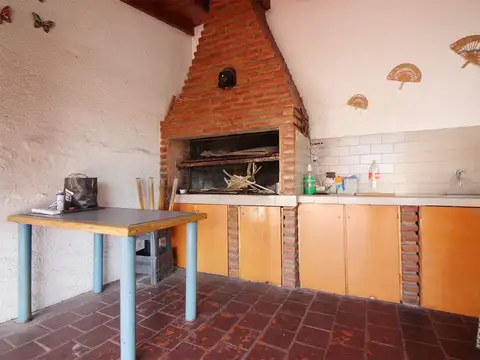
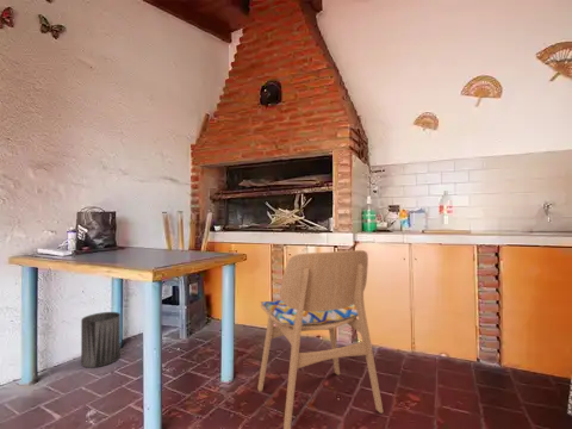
+ trash can [80,311,122,368]
+ dining chair [256,249,385,429]
